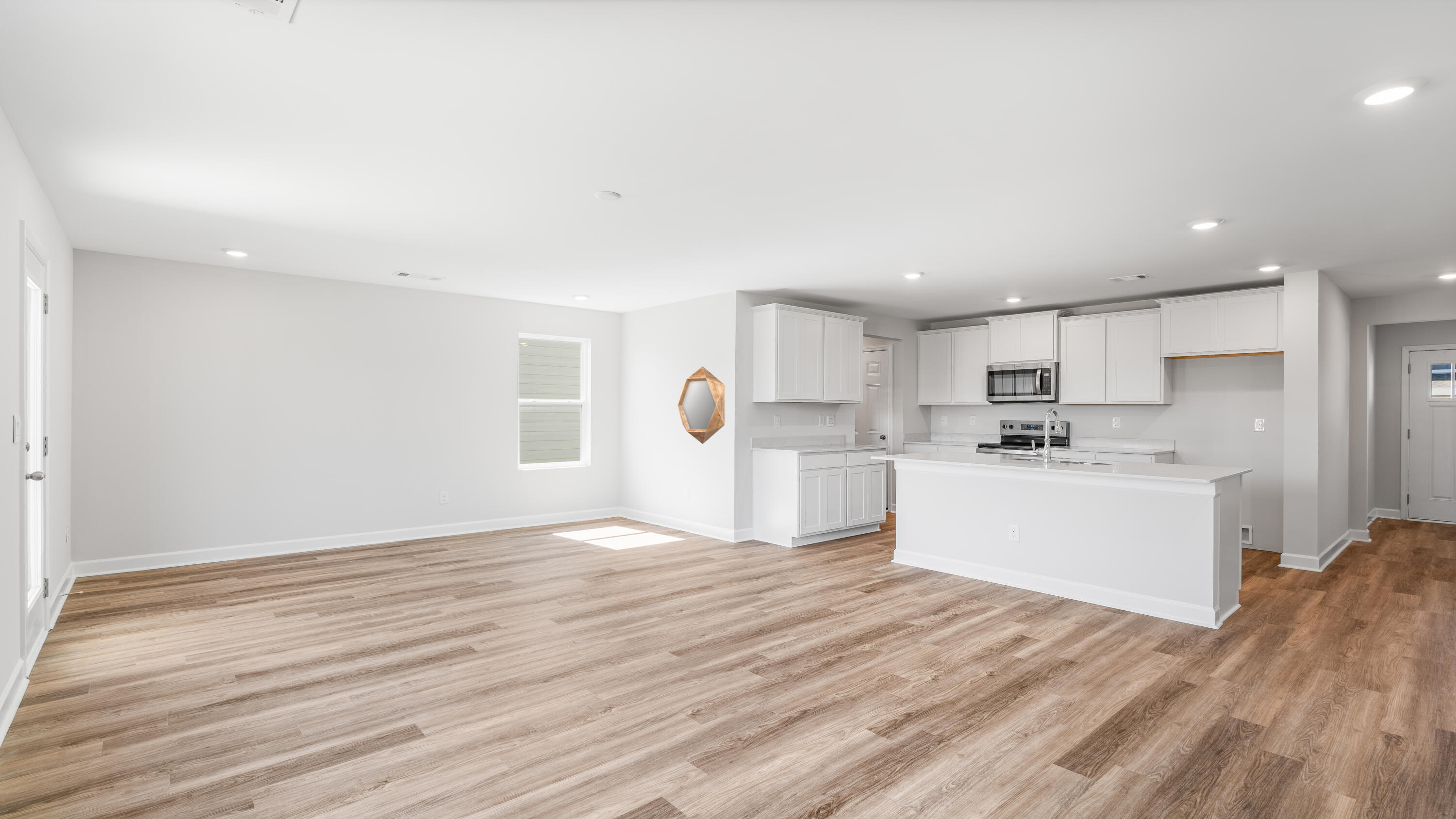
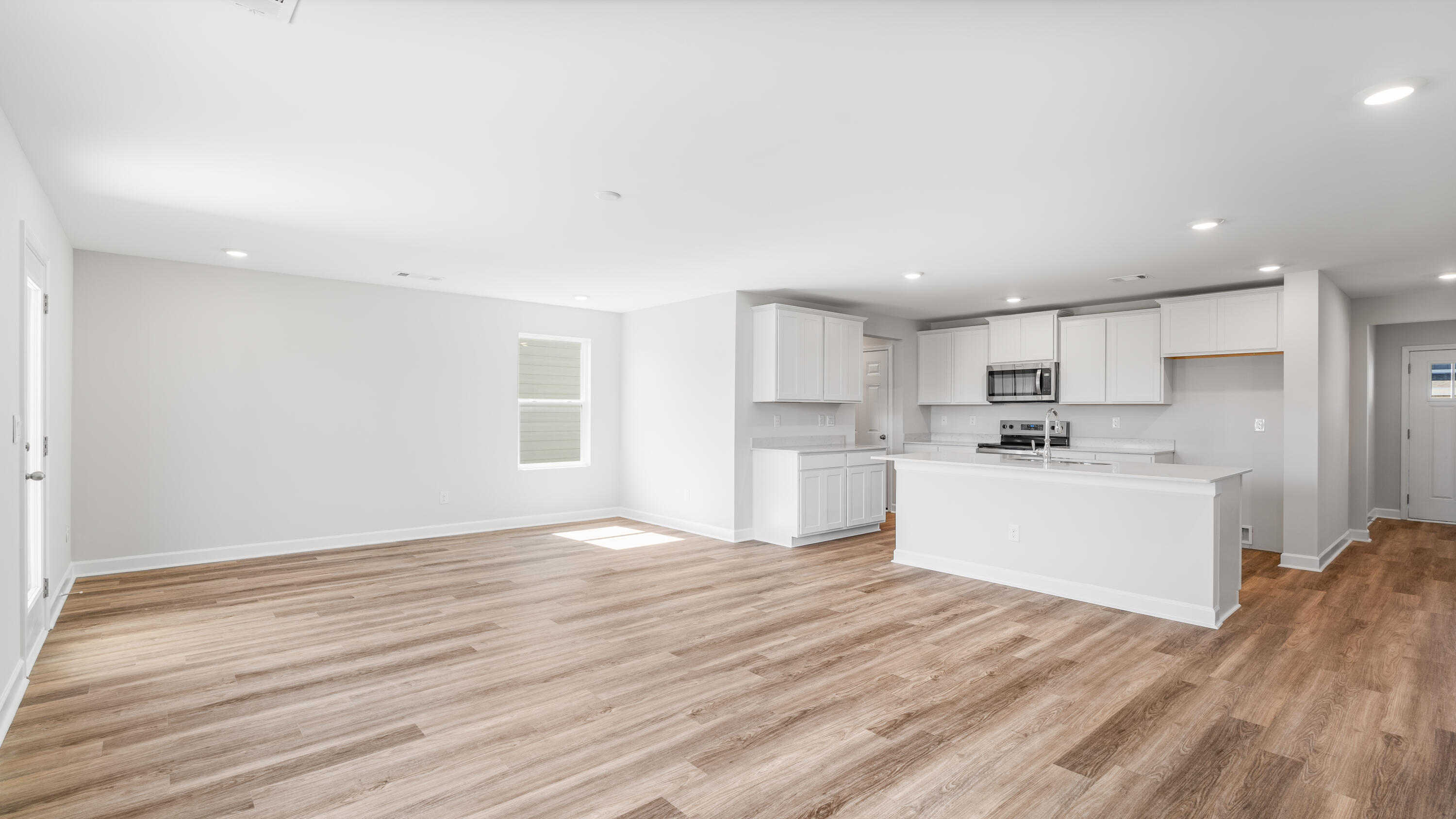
- home mirror [677,366,725,444]
